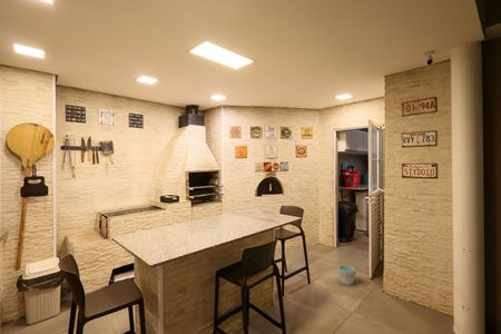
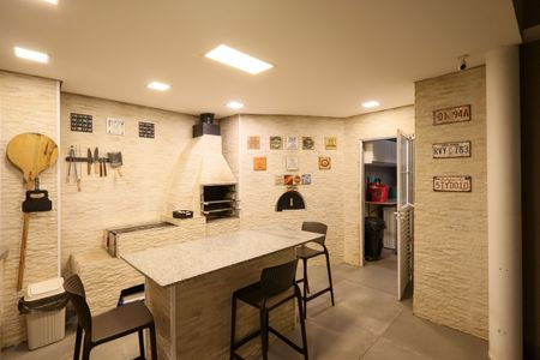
- bucket [337,258,357,286]
